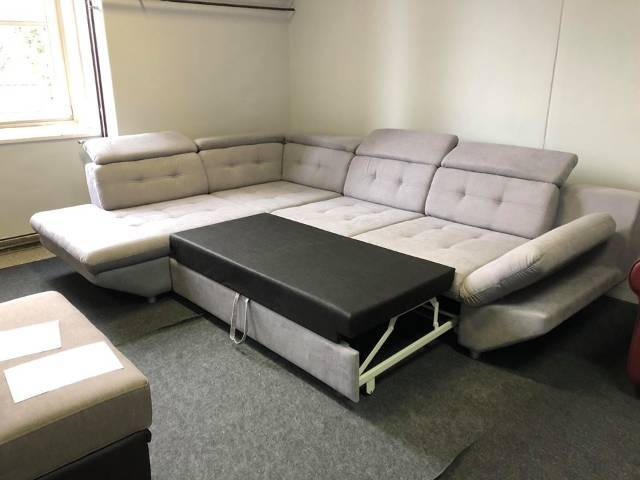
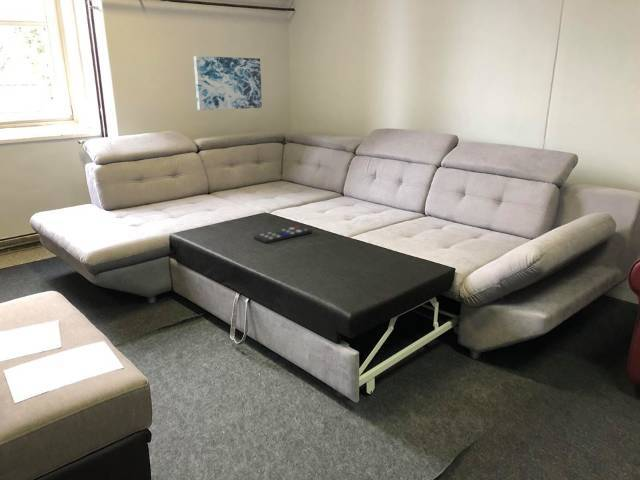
+ wall art [193,55,263,111]
+ remote control [253,225,313,244]
